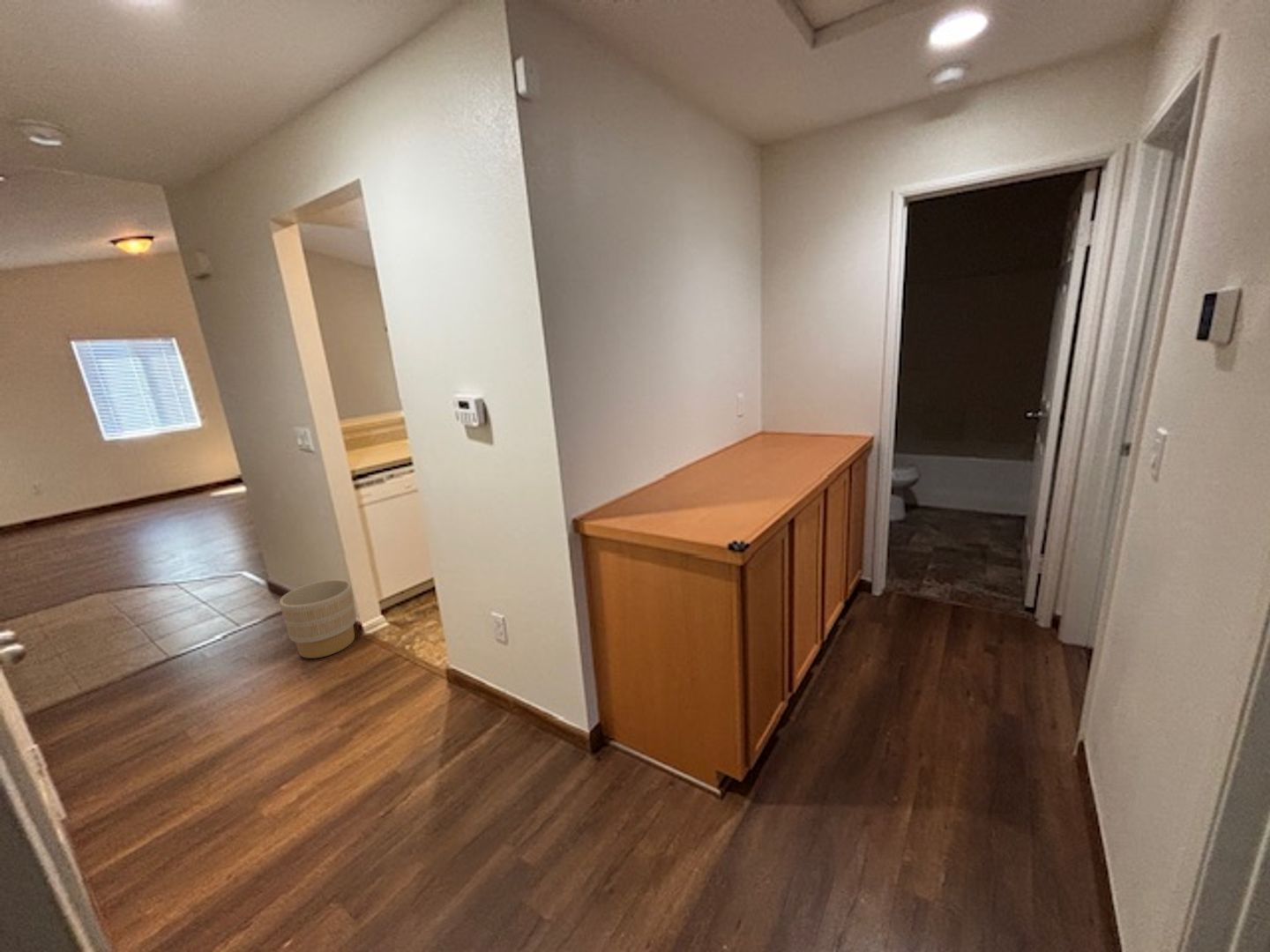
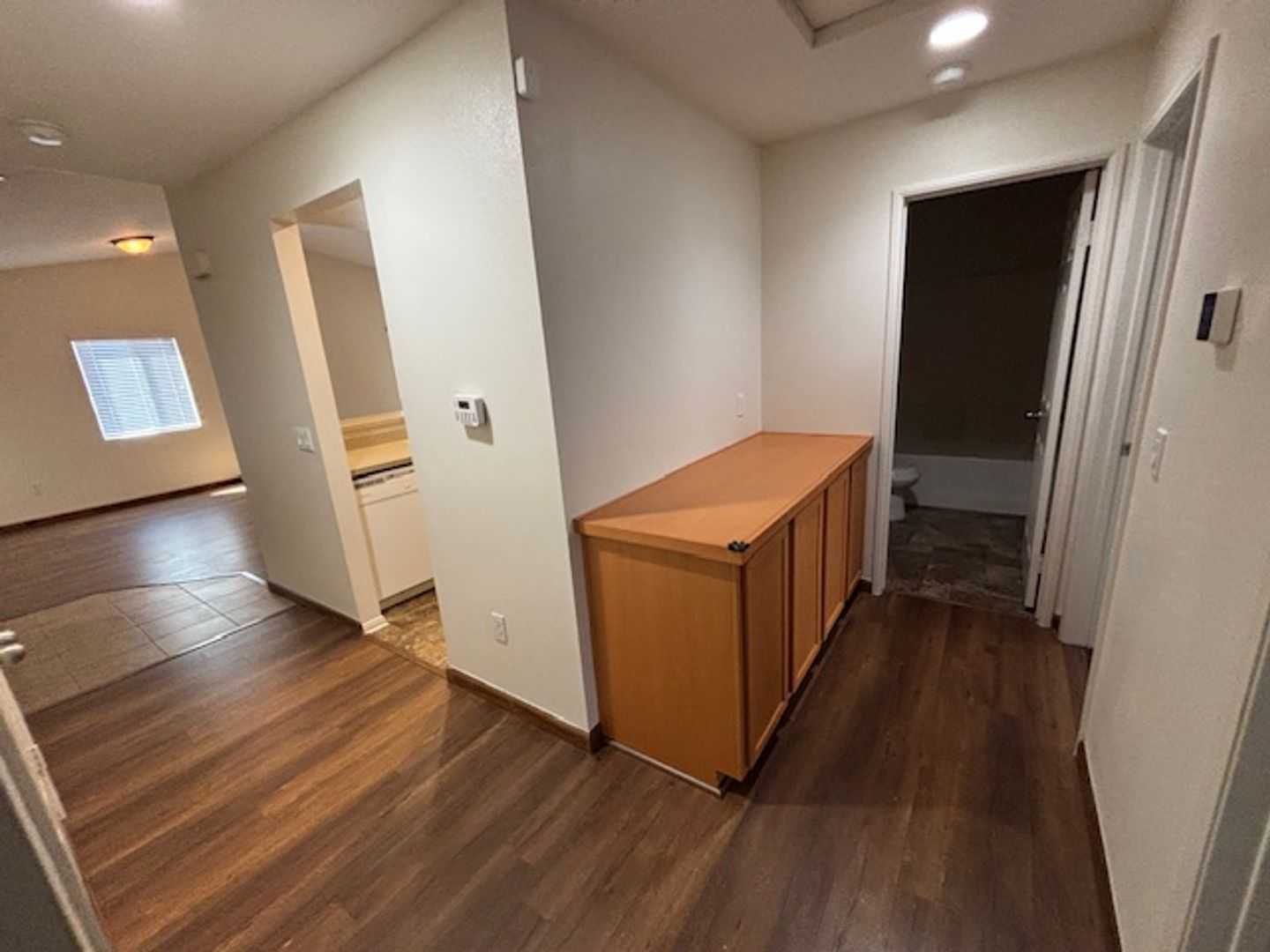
- planter [279,578,357,659]
